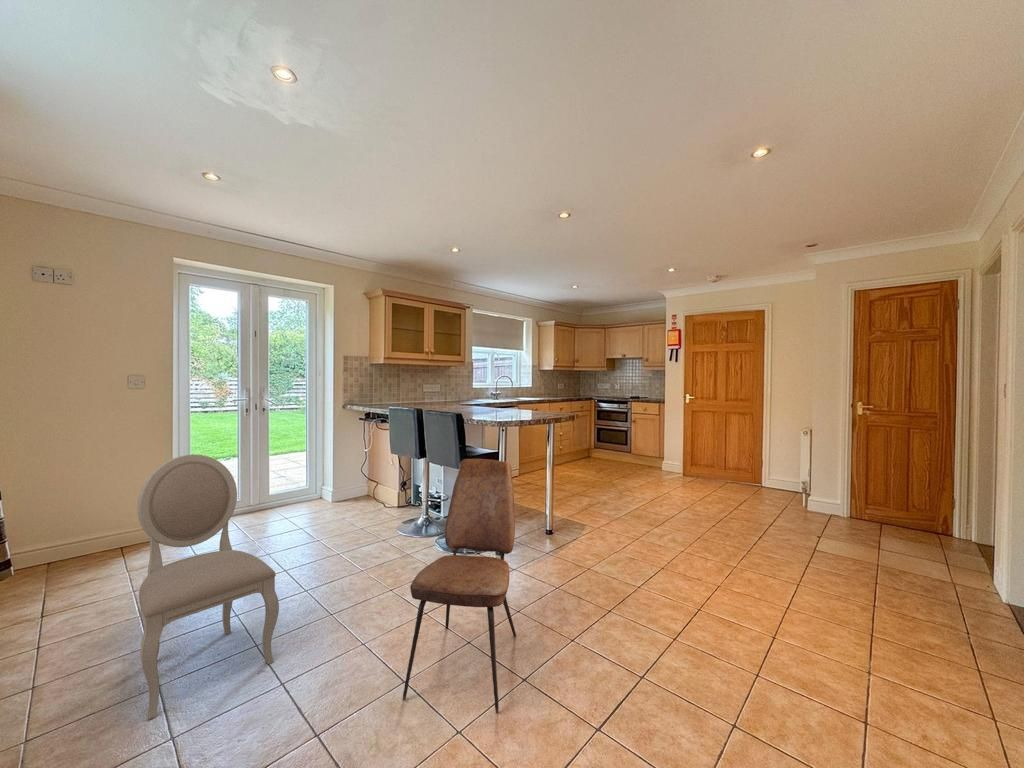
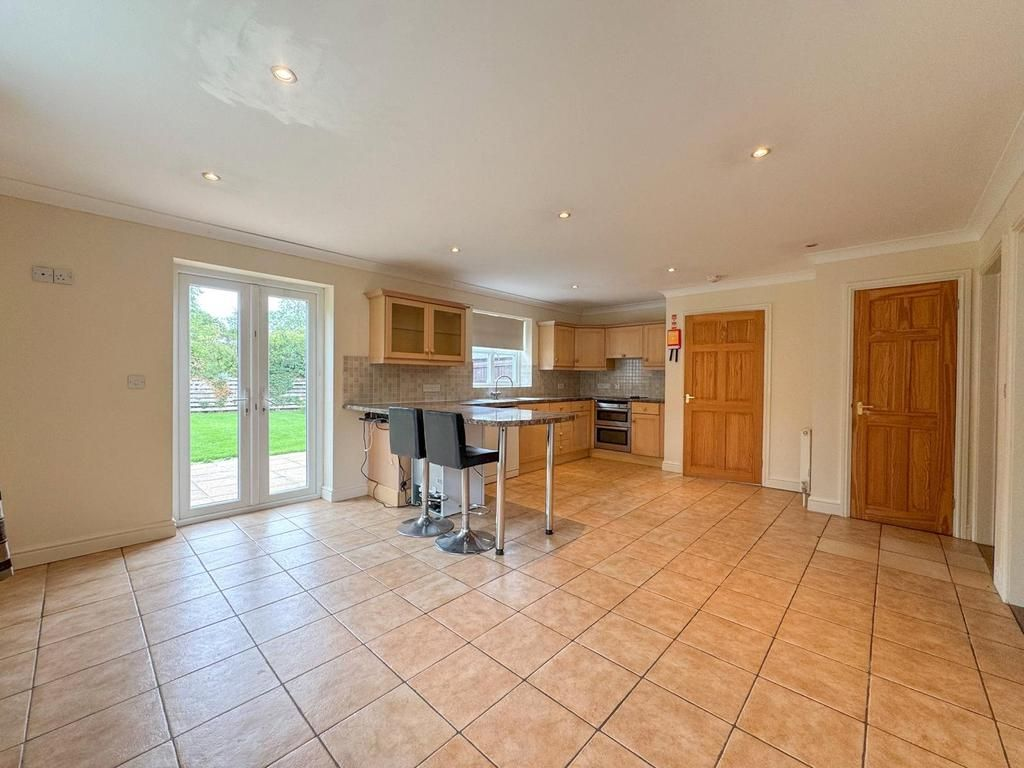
- dining chair [136,453,280,721]
- dining chair [402,458,517,715]
